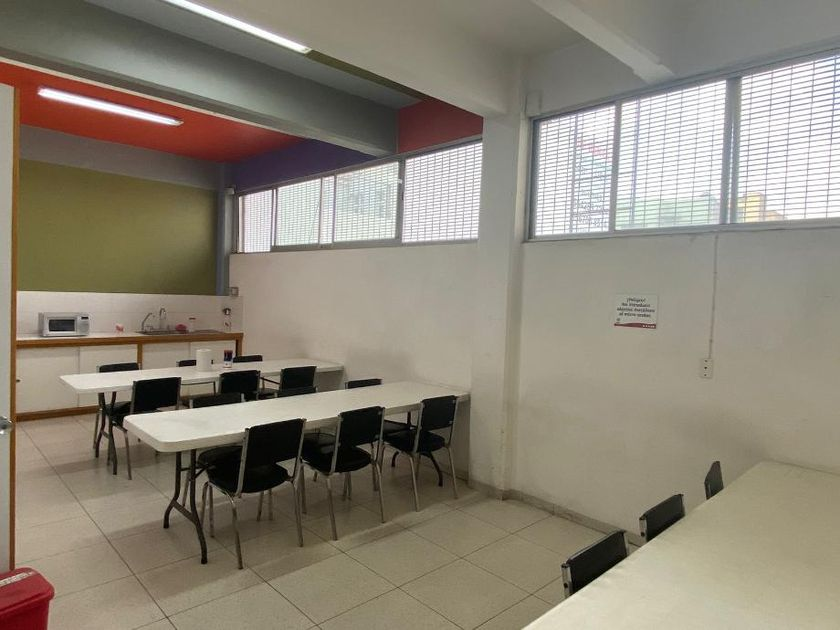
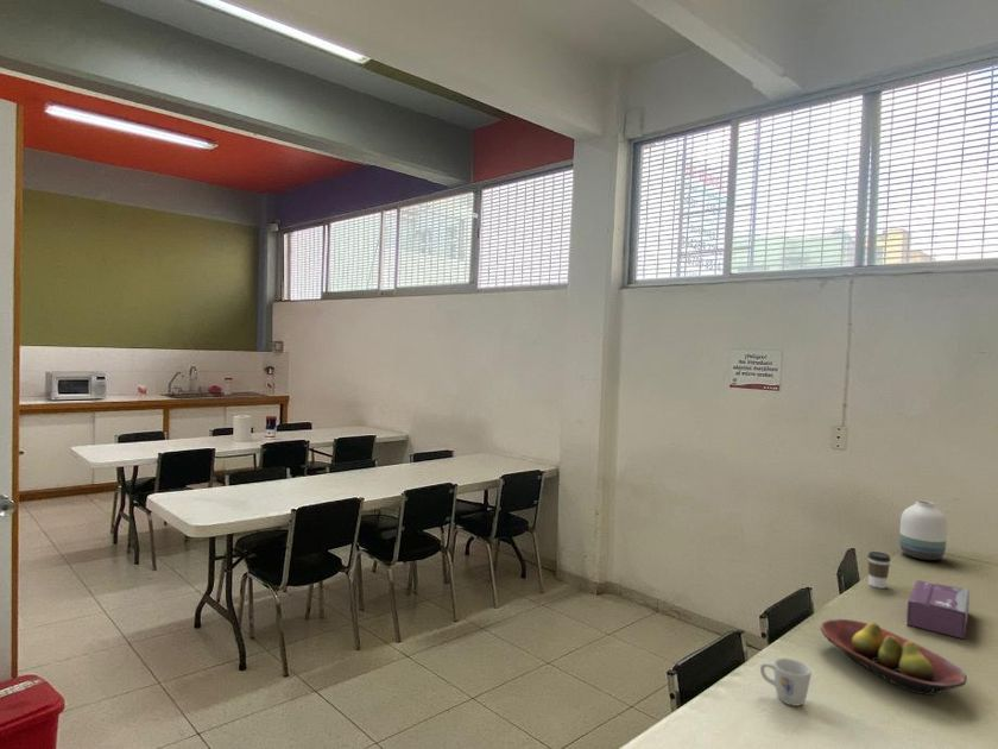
+ mug [759,657,813,707]
+ vase [898,499,948,561]
+ fruit bowl [820,618,968,697]
+ coffee cup [866,550,892,590]
+ tissue box [905,579,971,640]
